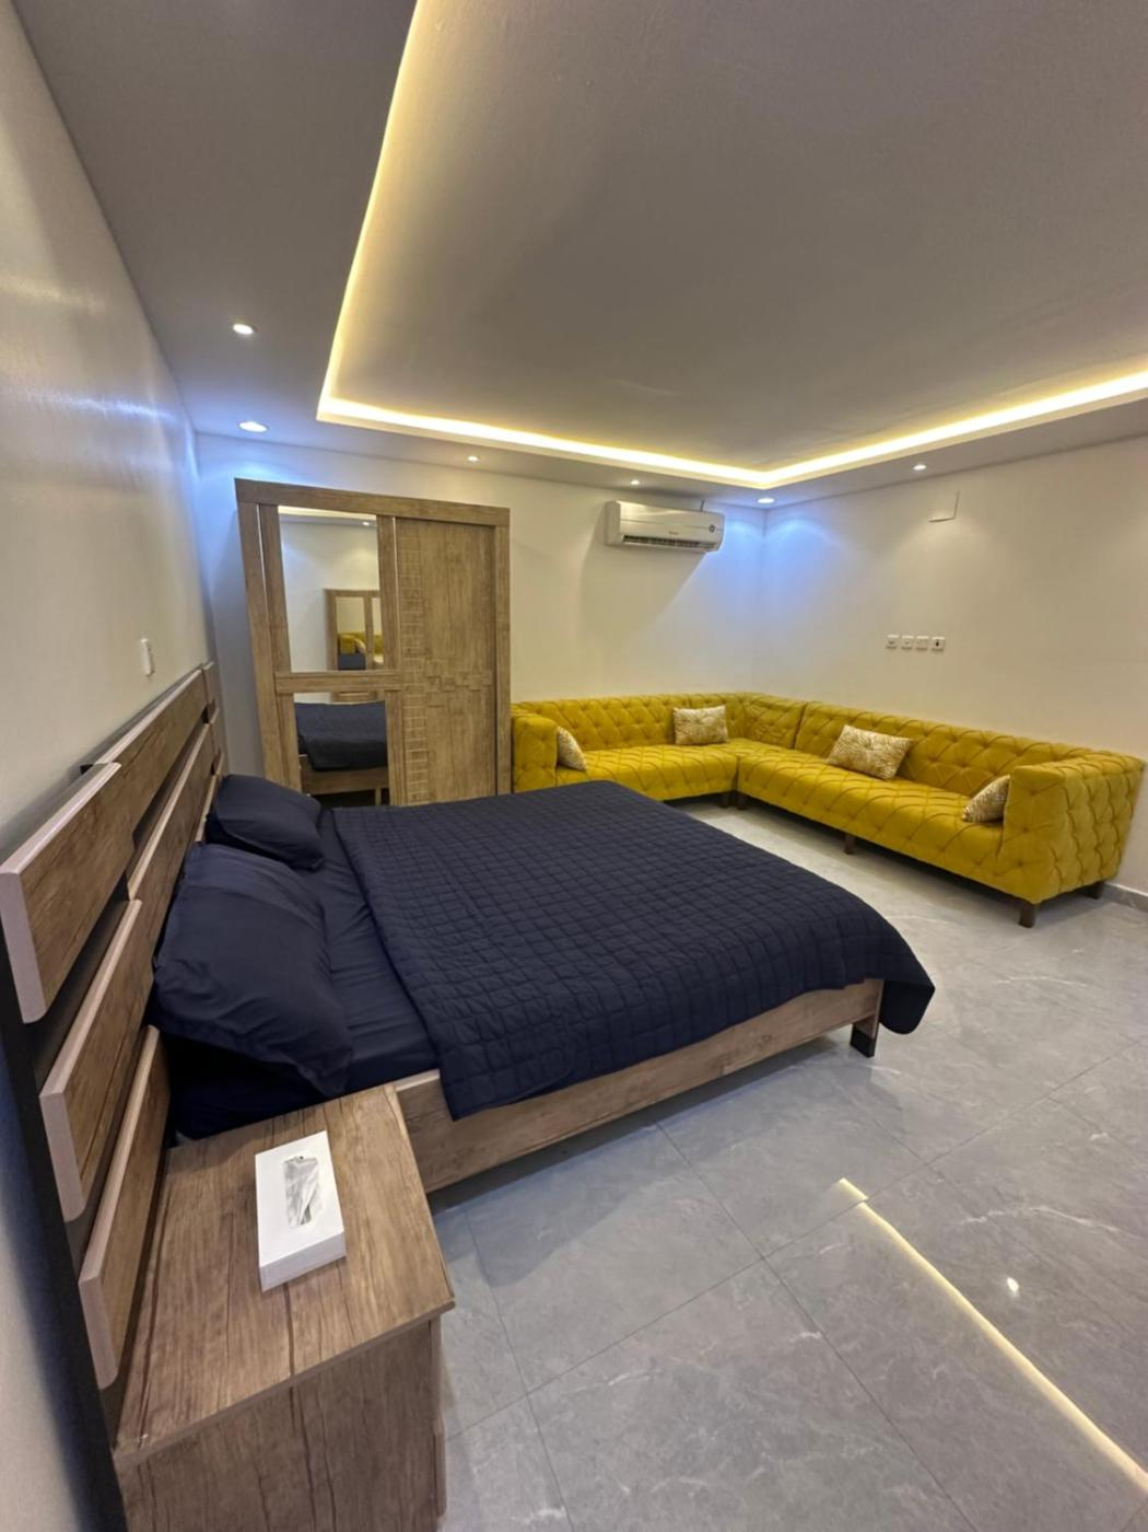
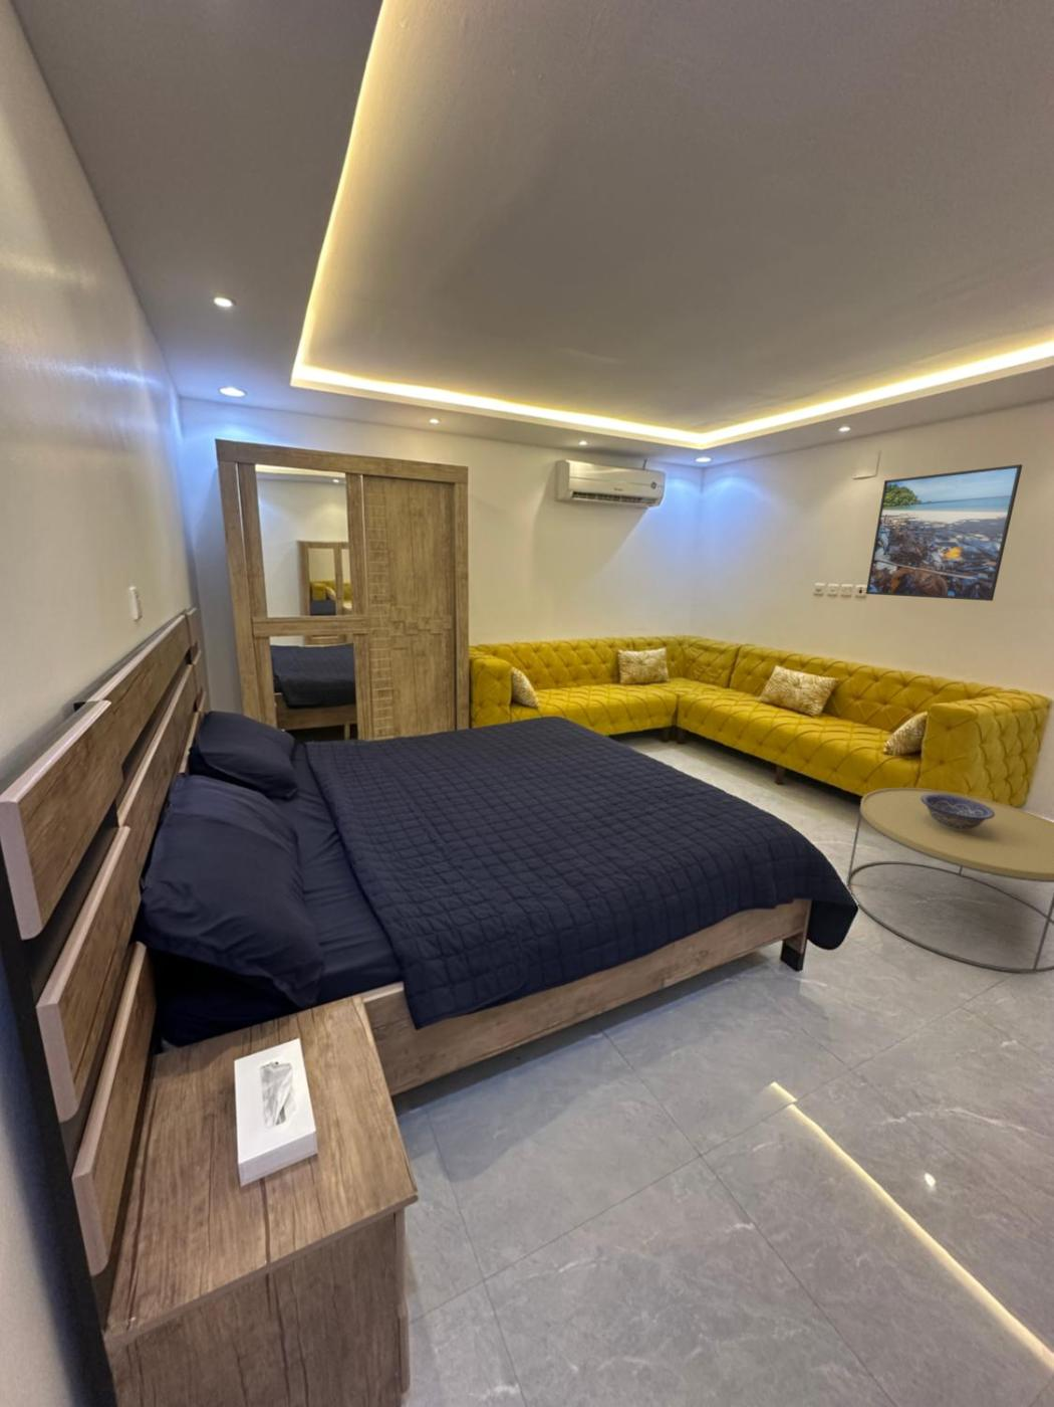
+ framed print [866,463,1023,602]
+ coffee table [846,787,1054,974]
+ decorative bowl [921,794,995,831]
